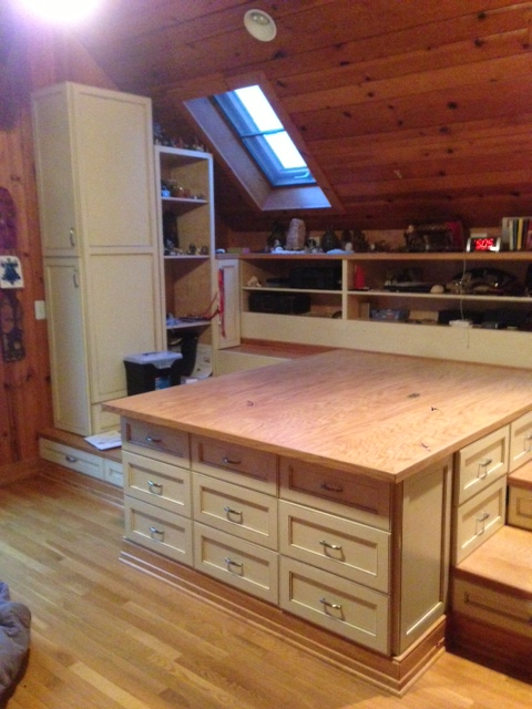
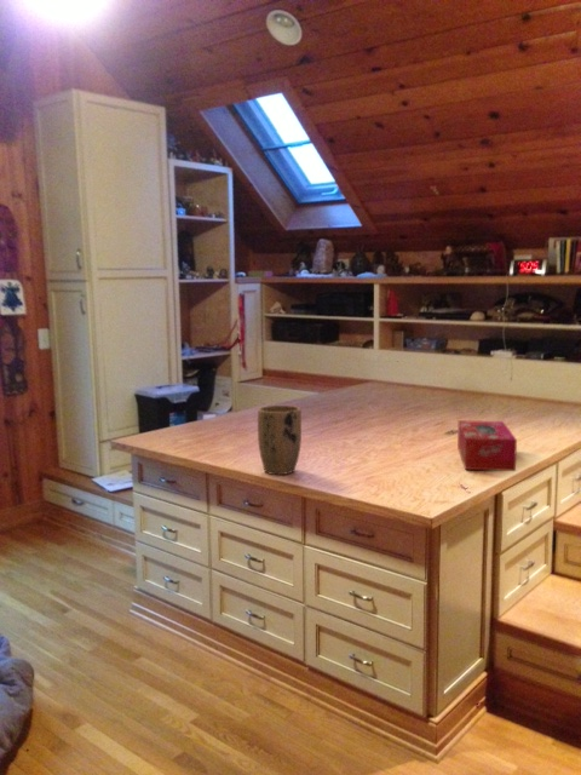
+ plant pot [257,404,303,476]
+ tissue box [456,419,518,472]
